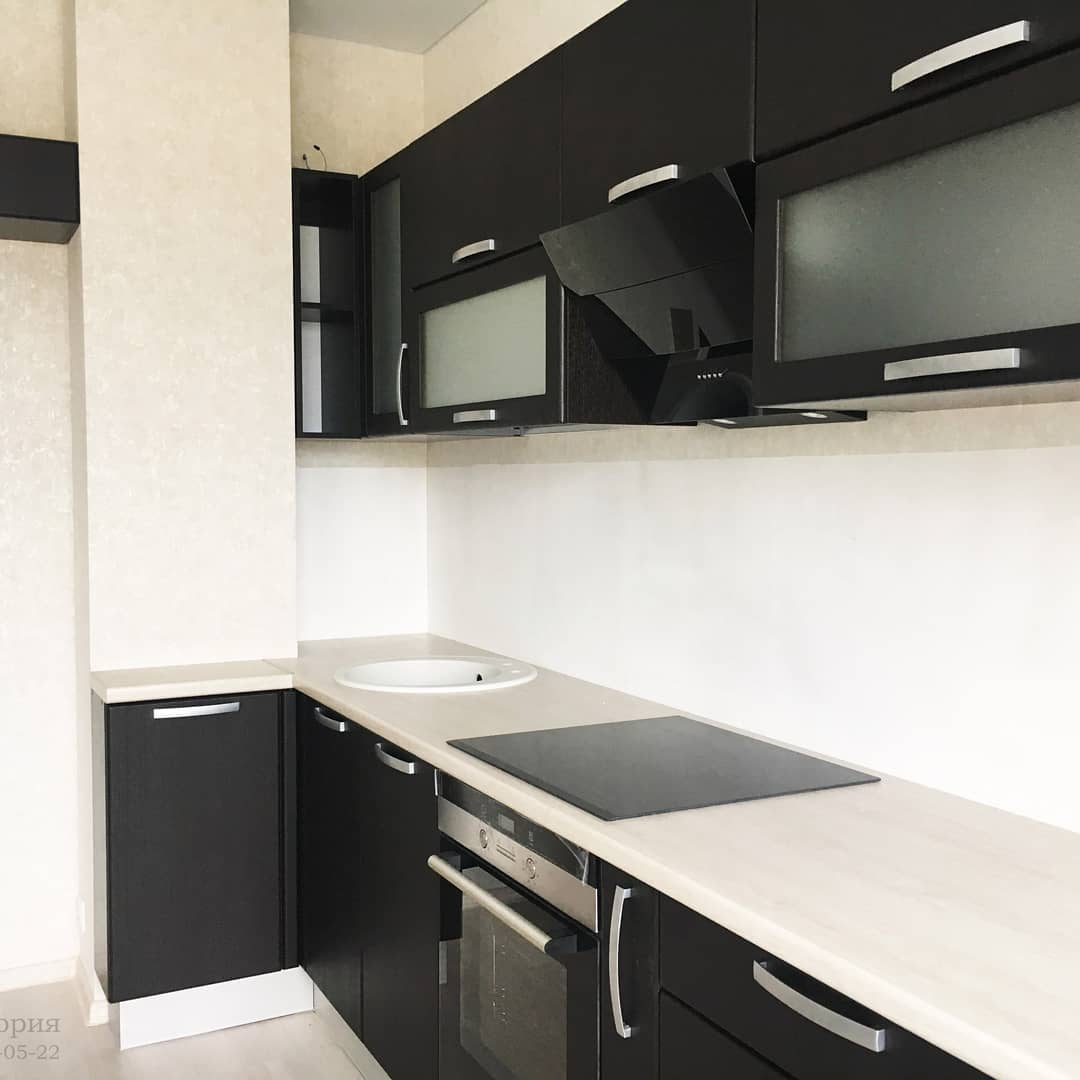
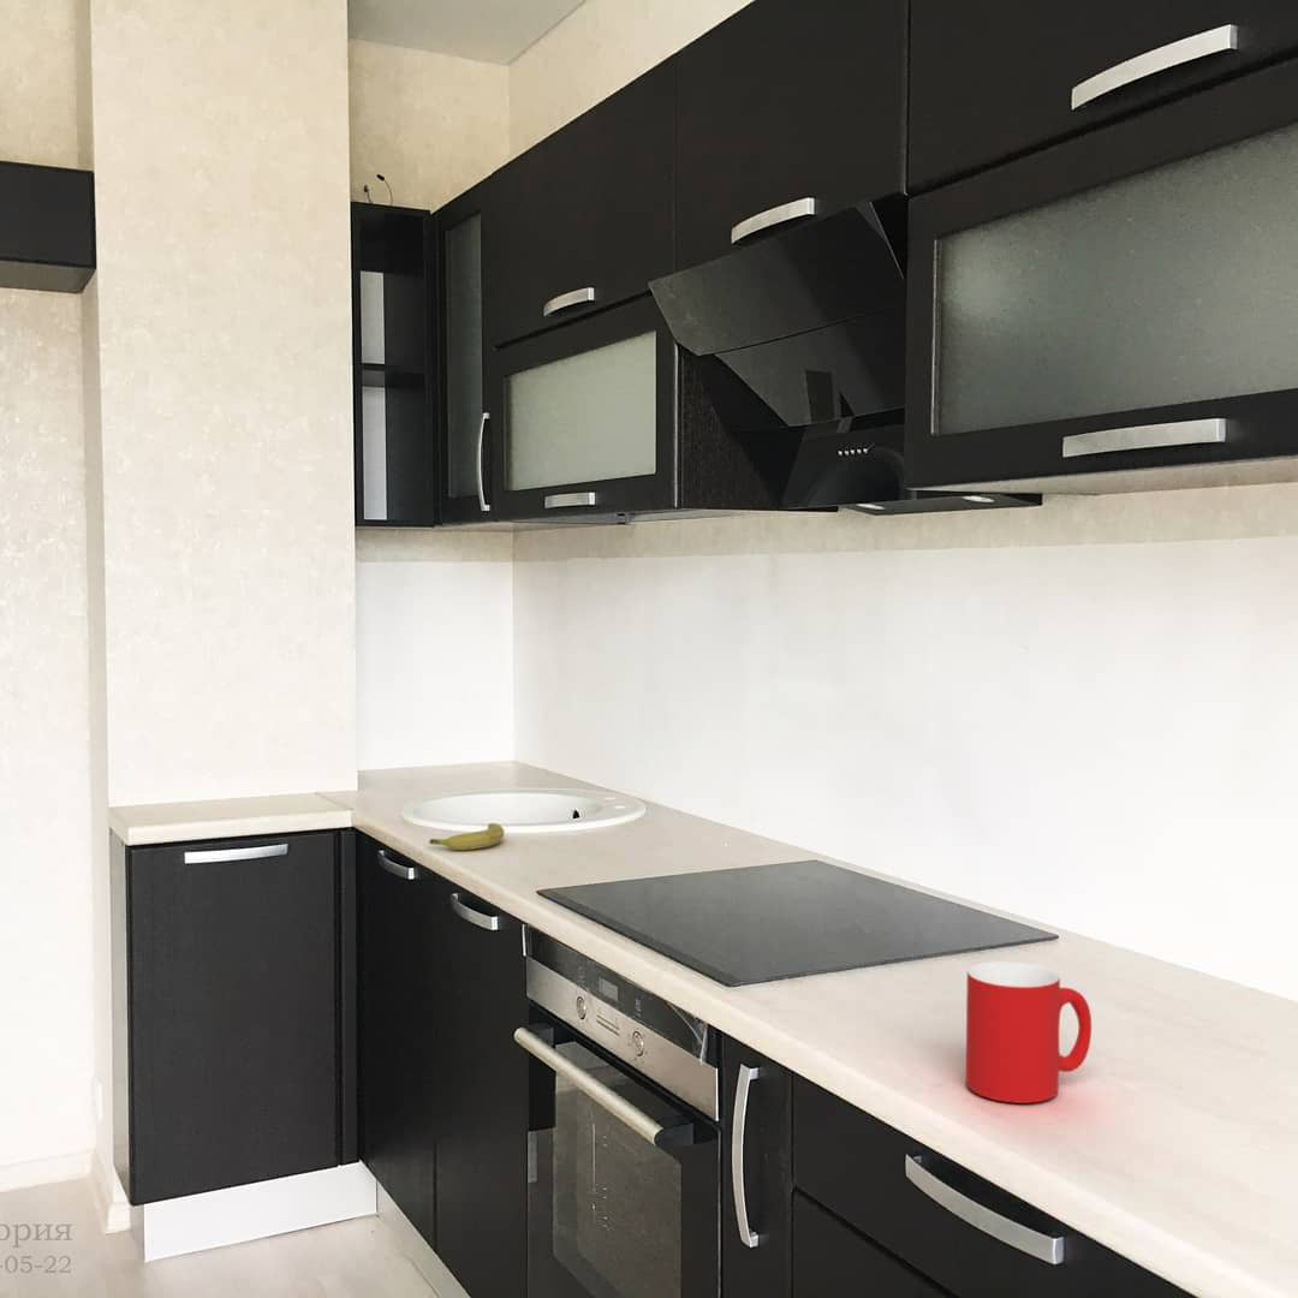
+ fruit [428,822,505,851]
+ cup [965,961,1092,1105]
